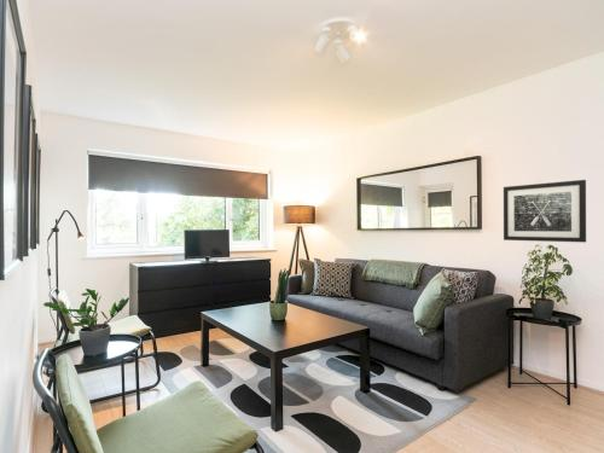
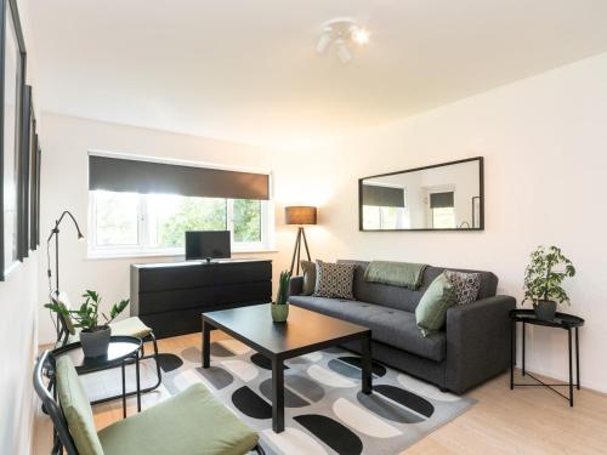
- wall art [503,179,587,244]
